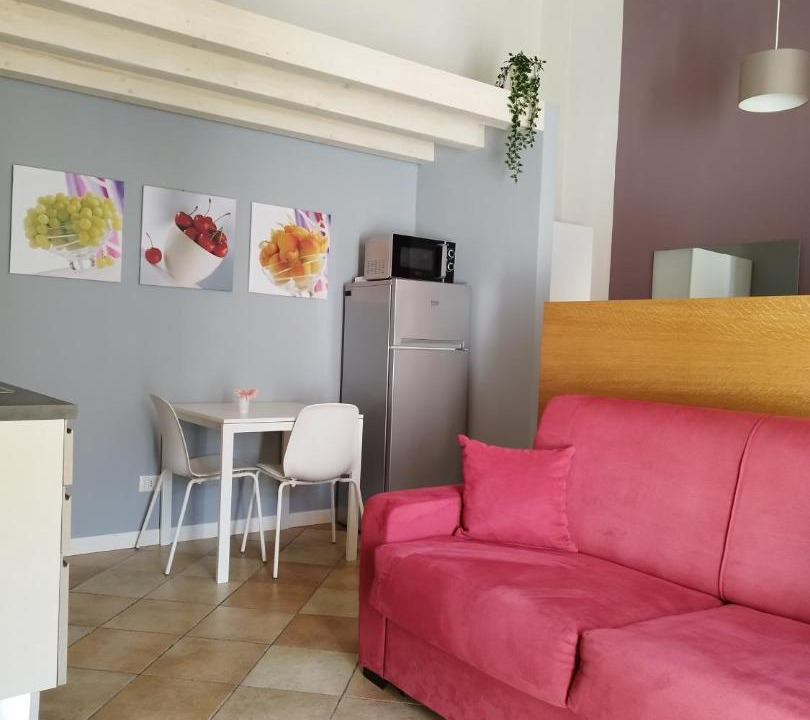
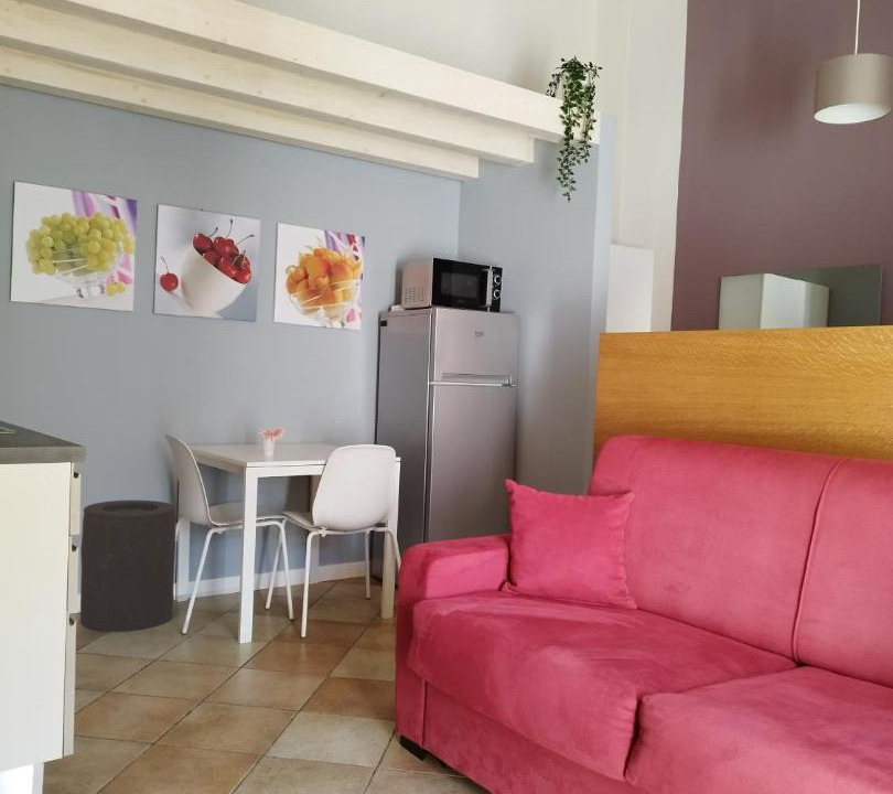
+ trash can [79,500,177,633]
